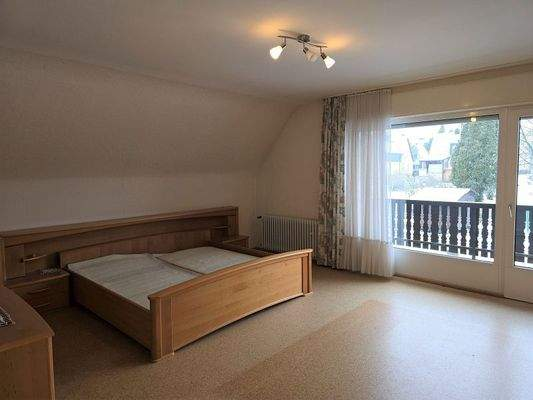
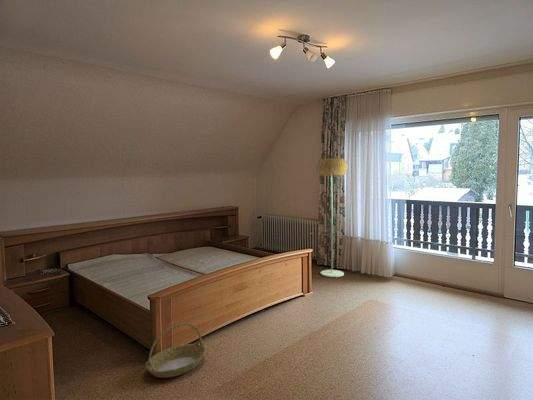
+ basket [144,322,206,379]
+ floor lamp [315,157,349,278]
